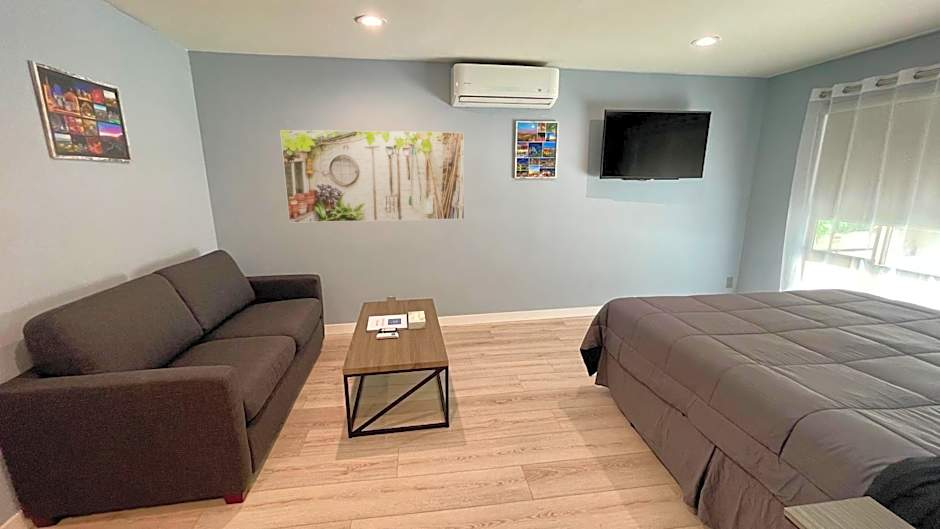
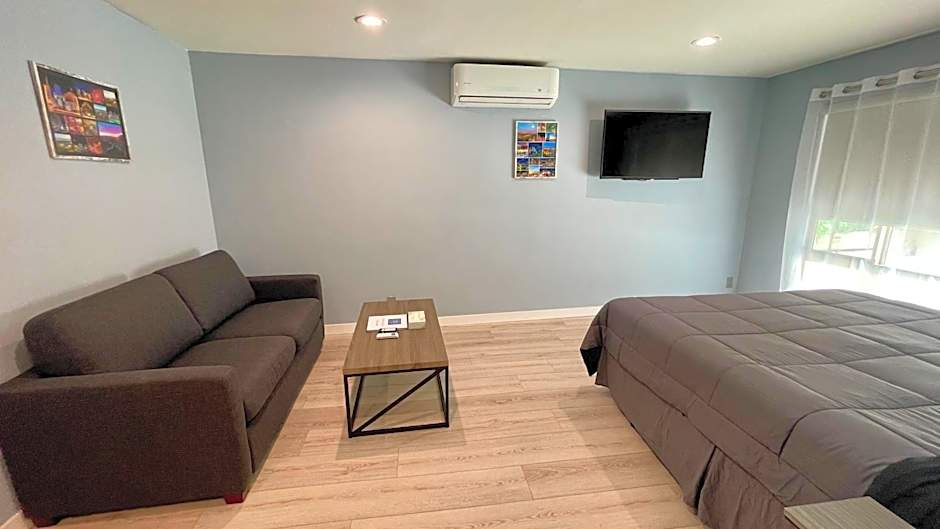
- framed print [279,129,465,224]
